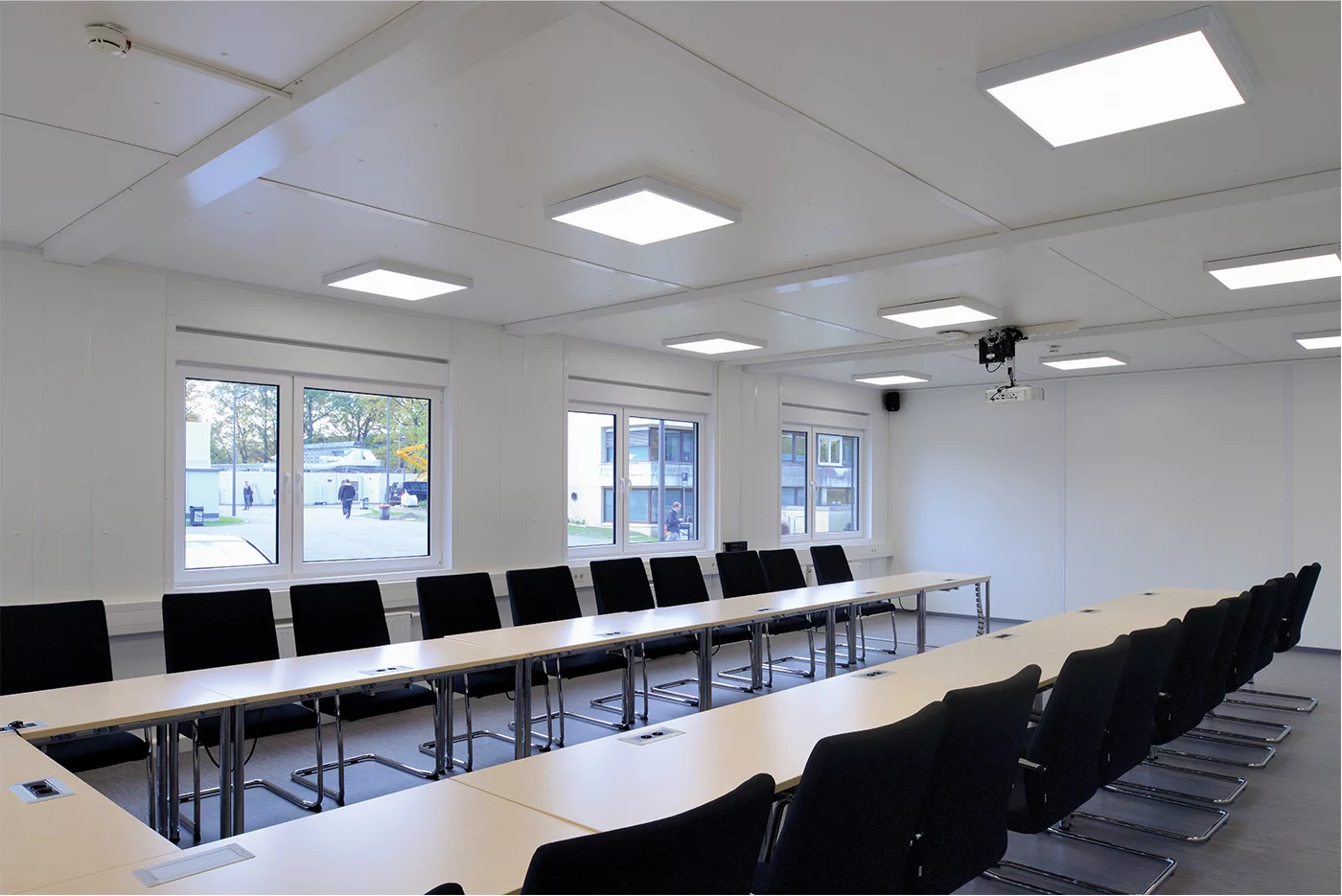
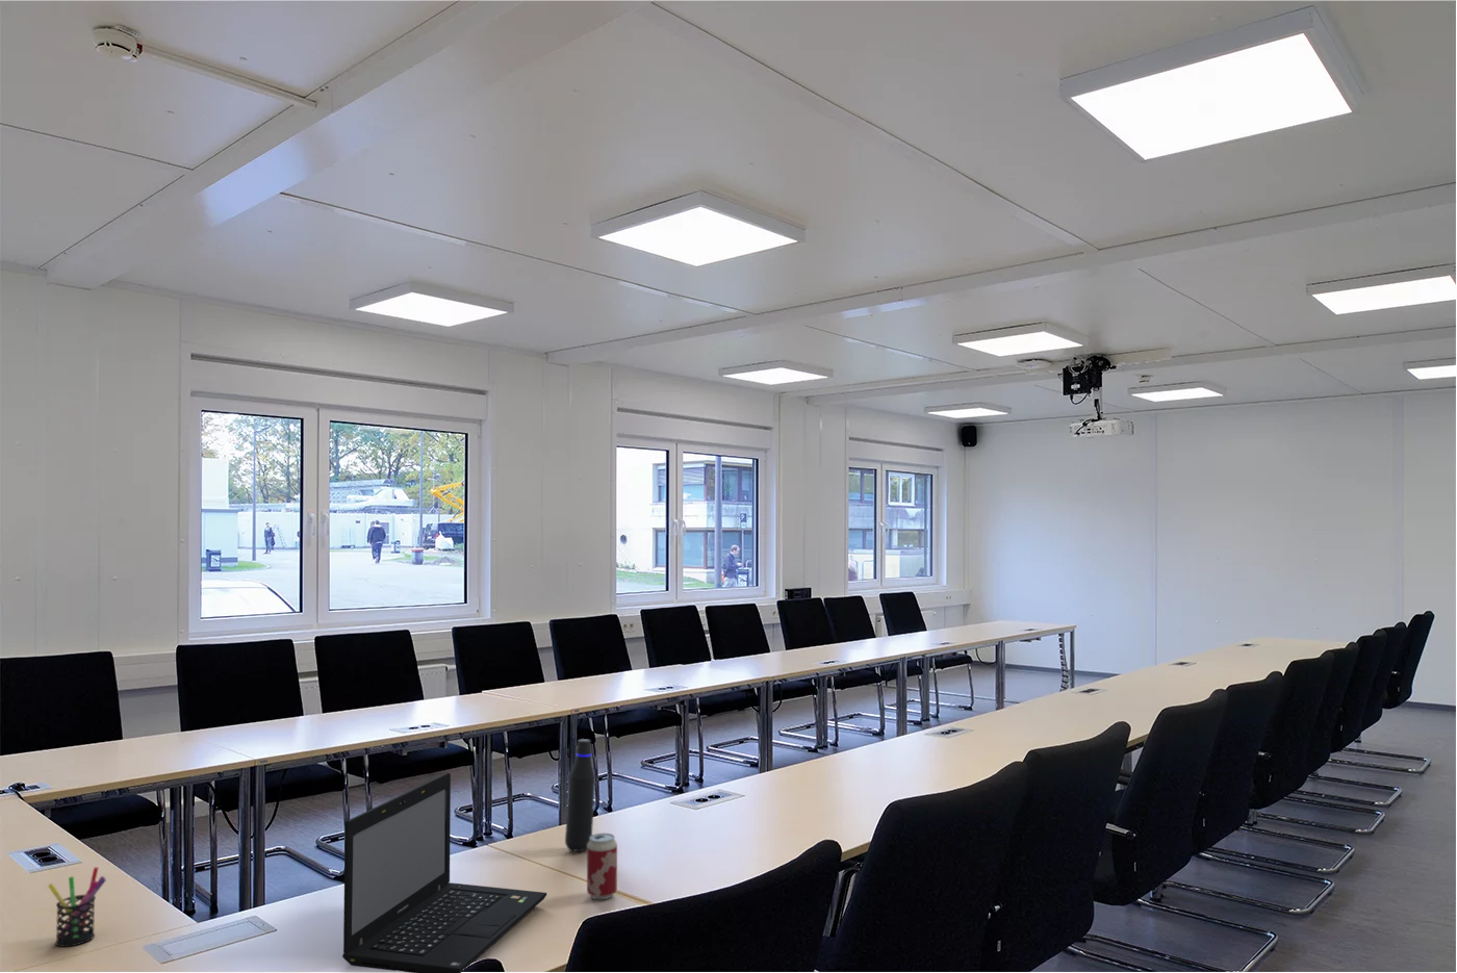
+ water bottle [565,737,596,854]
+ laptop [341,772,548,973]
+ beverage can [586,833,618,900]
+ pen holder [47,865,107,948]
